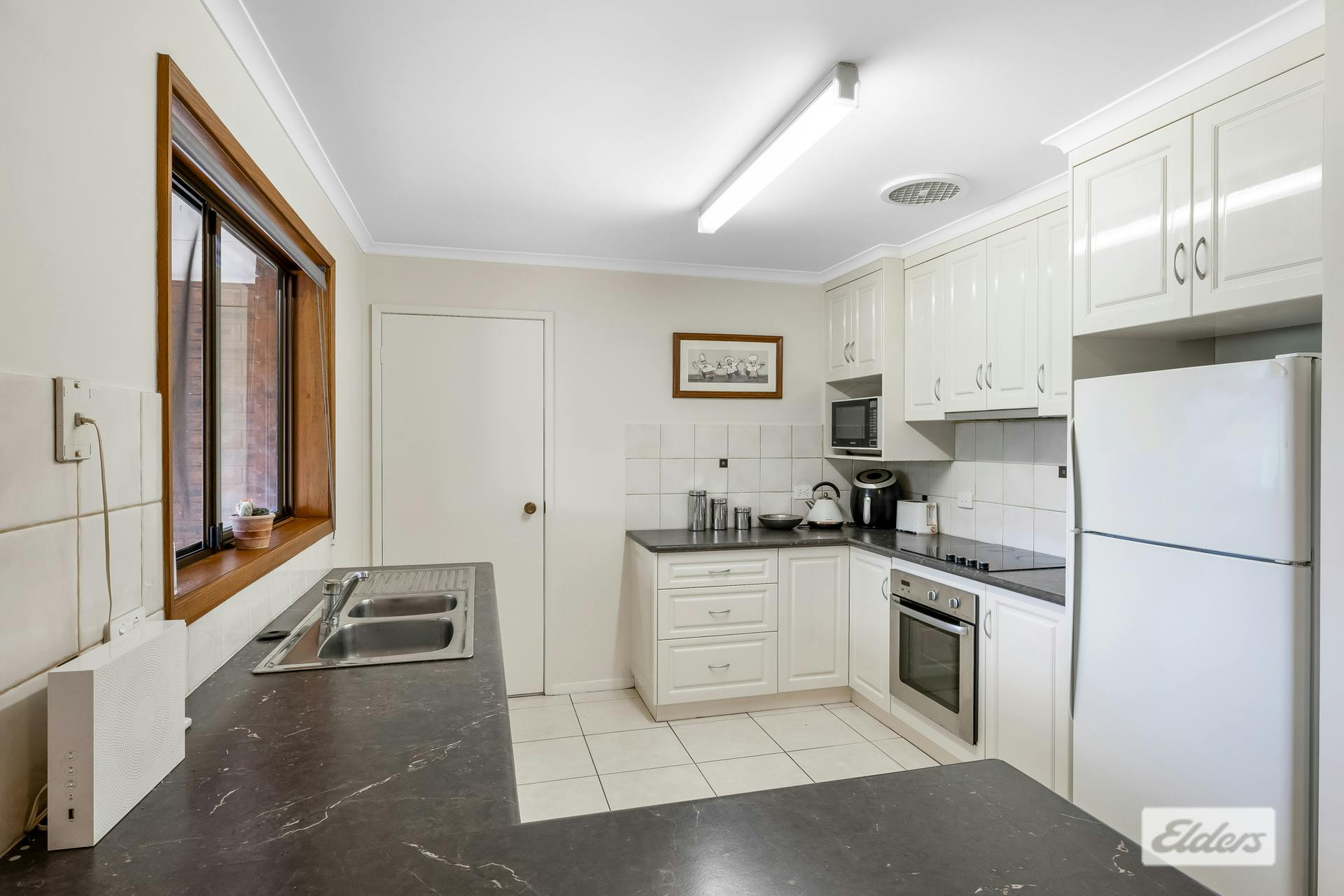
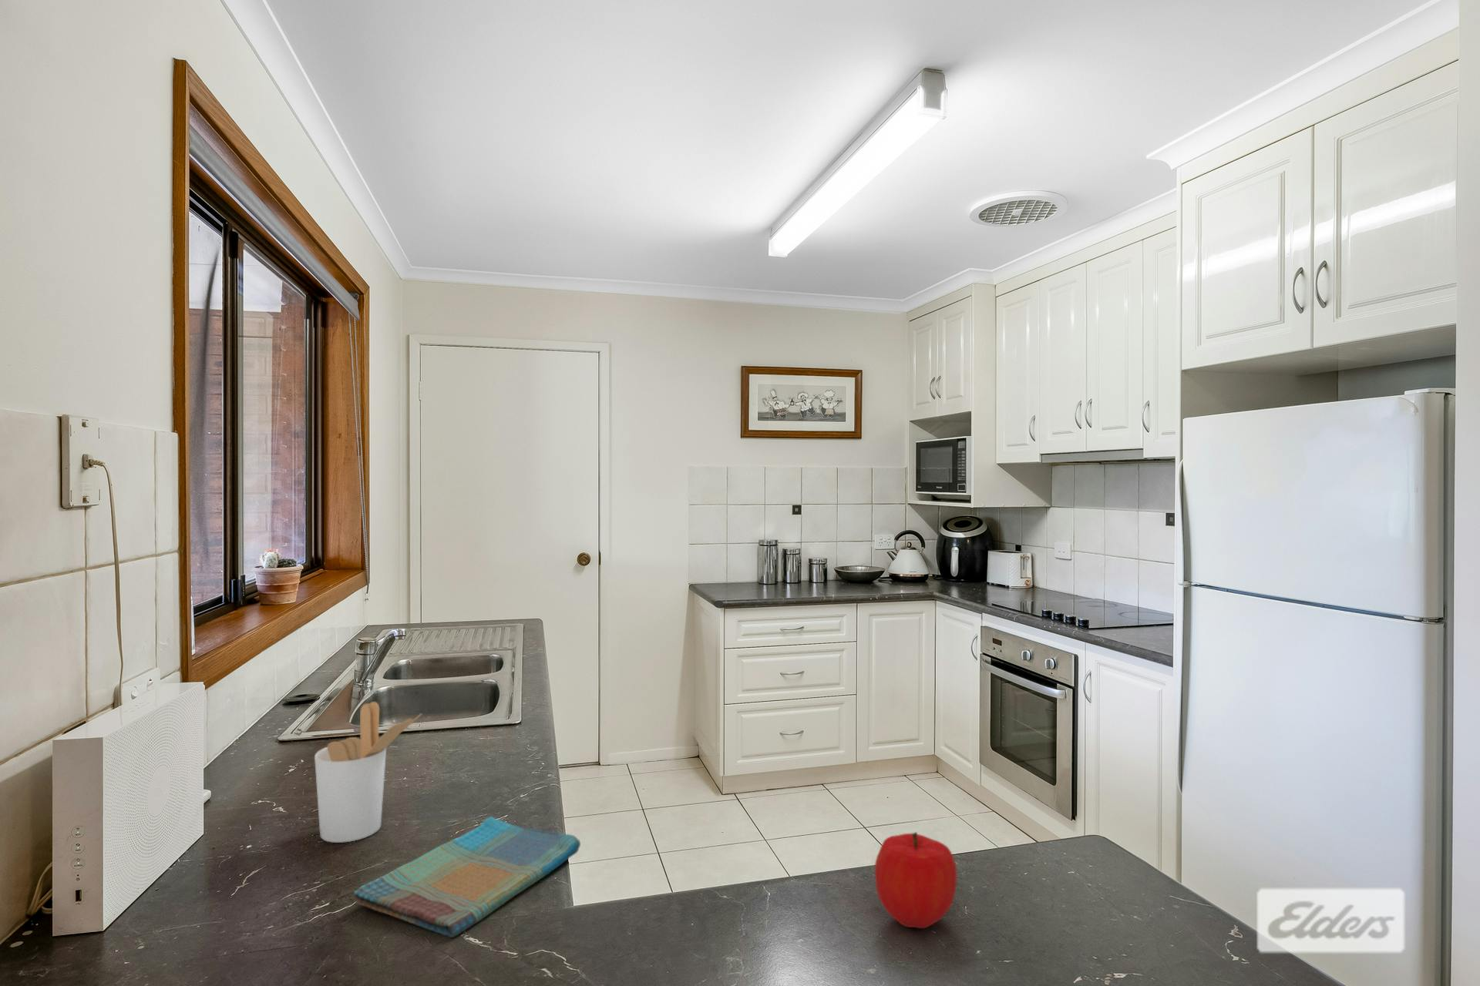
+ utensil holder [314,701,423,843]
+ fruit [874,831,958,929]
+ dish towel [353,815,581,939]
